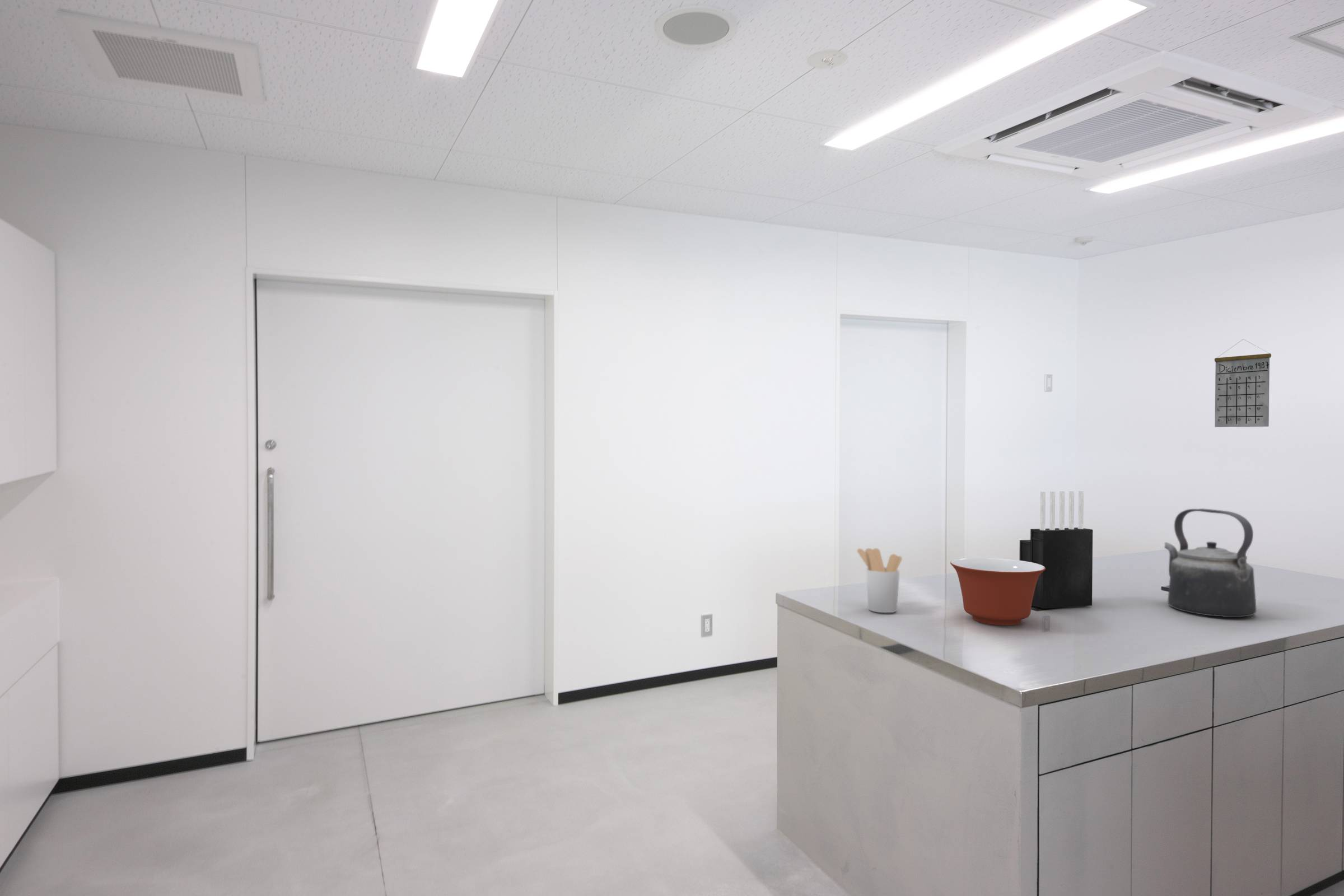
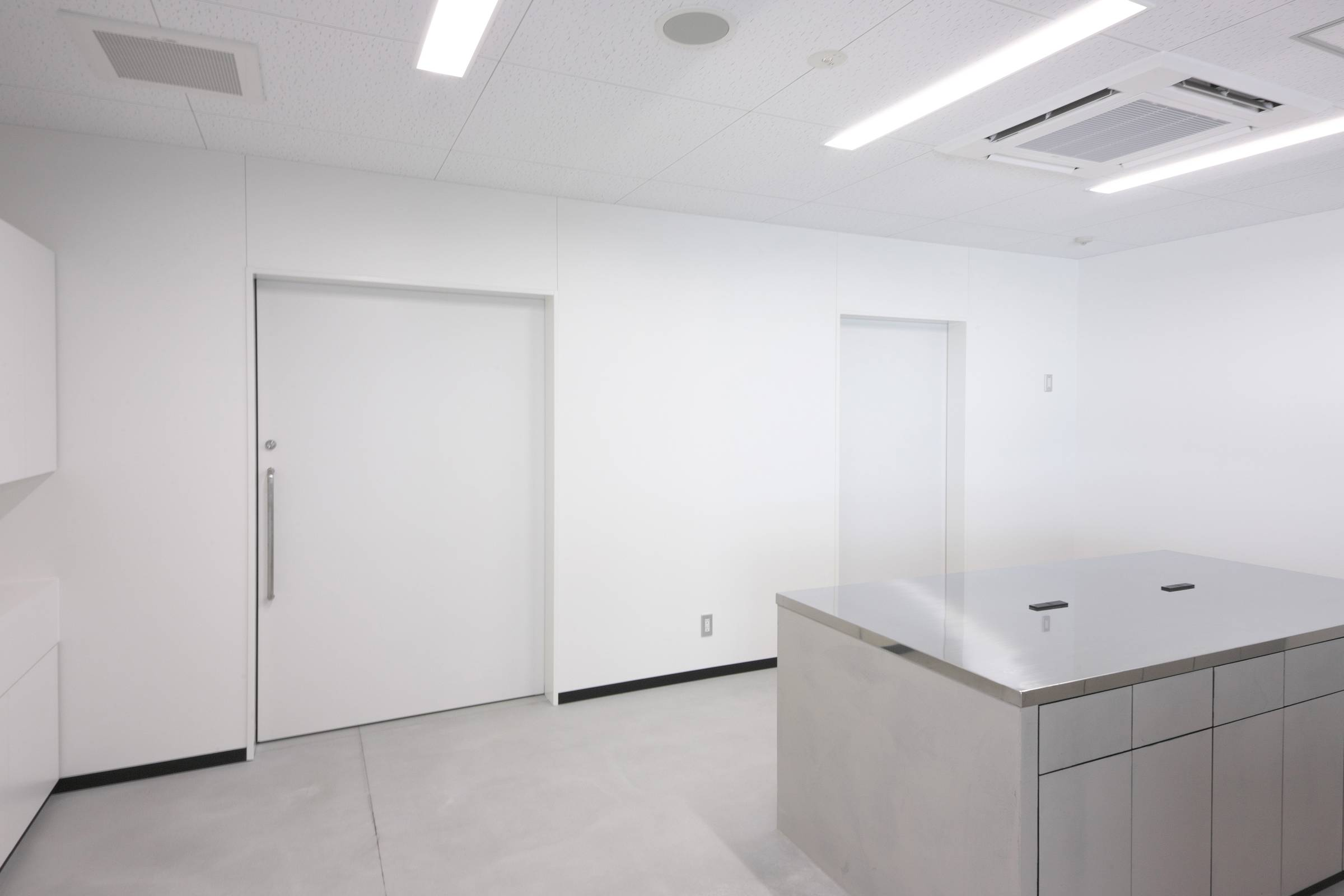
- knife block [1019,490,1093,609]
- calendar [1214,339,1272,428]
- utensil holder [857,548,903,613]
- kettle [1164,508,1257,618]
- mixing bowl [950,557,1046,626]
